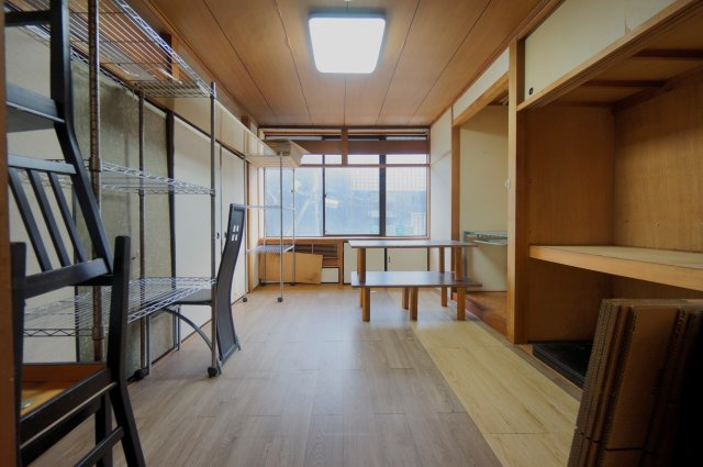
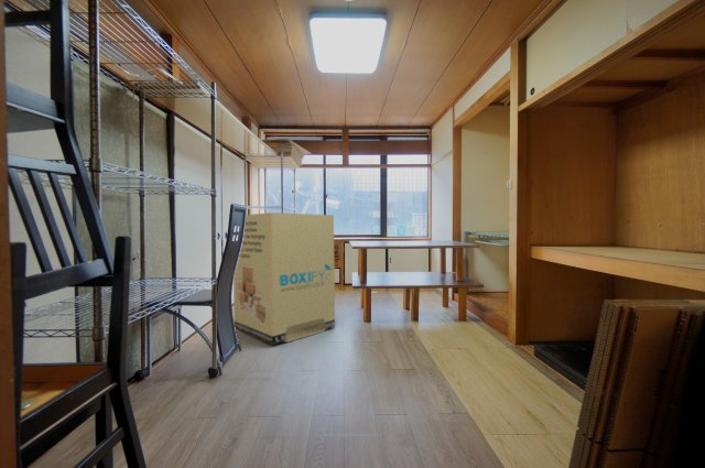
+ cardboard box [232,211,336,346]
